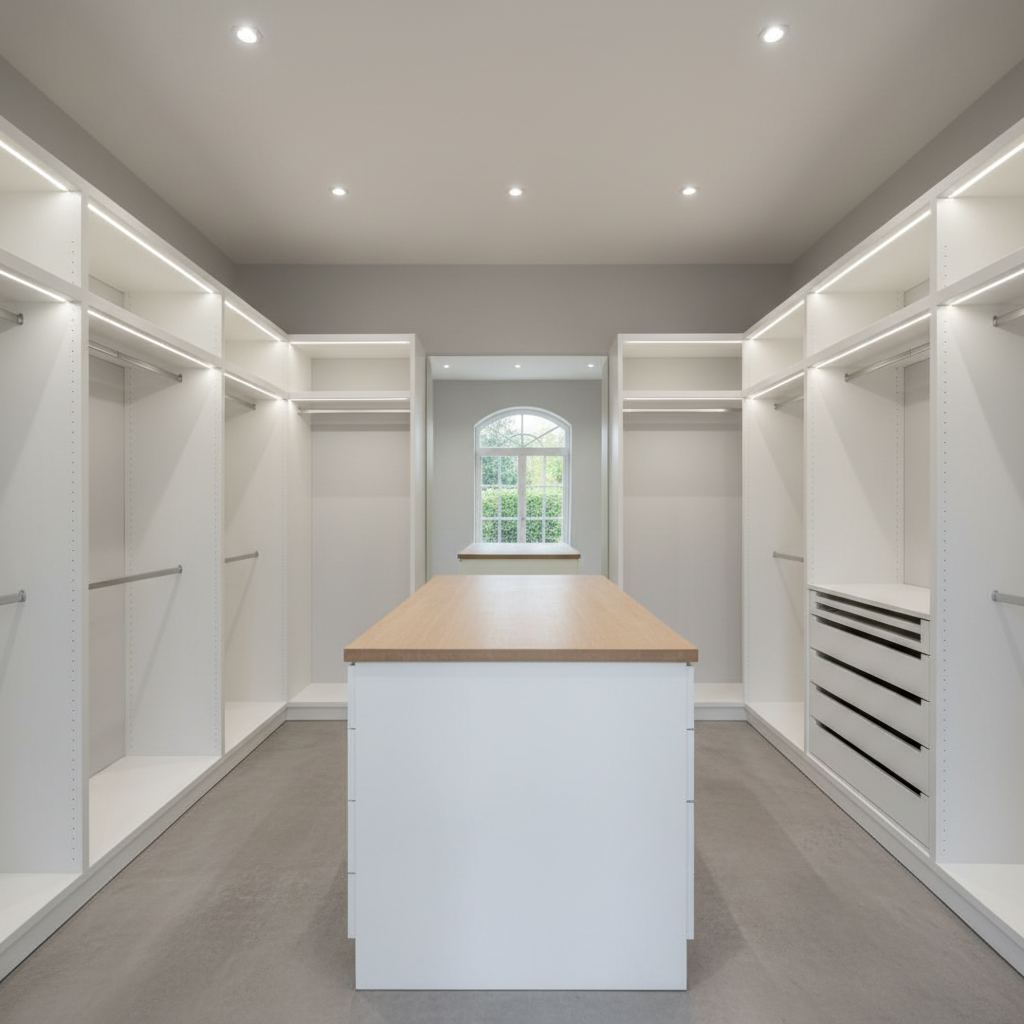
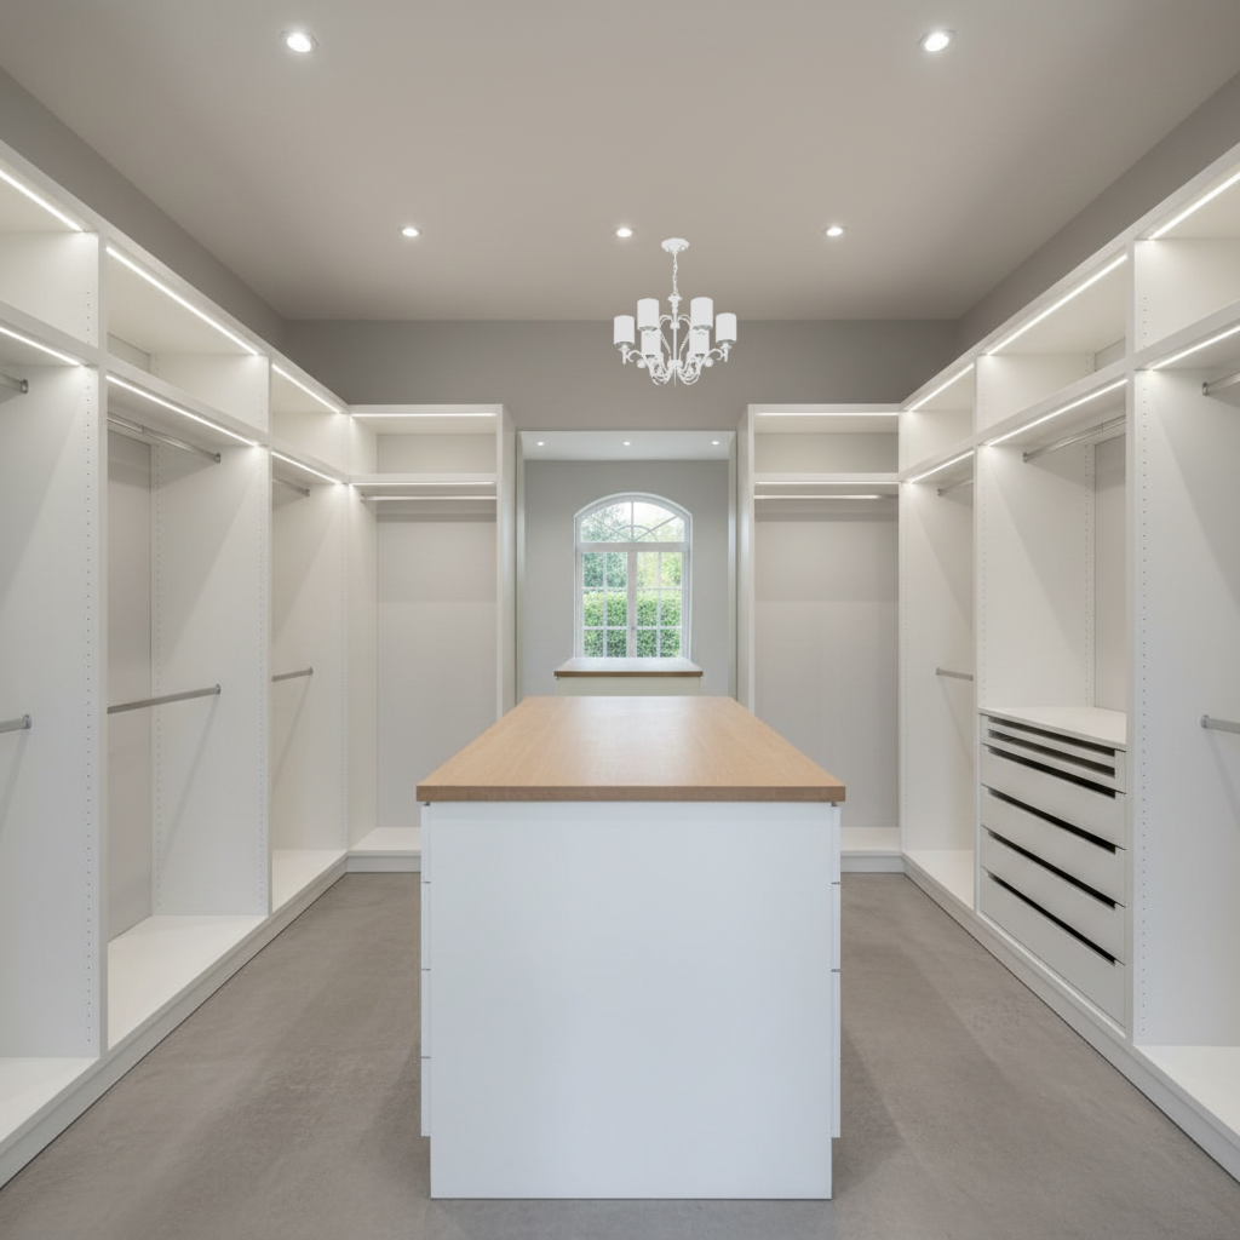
+ chandelier [613,237,737,388]
